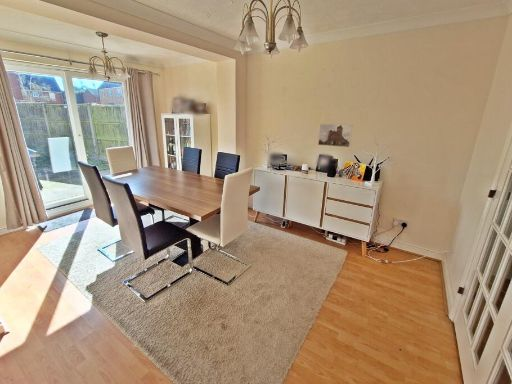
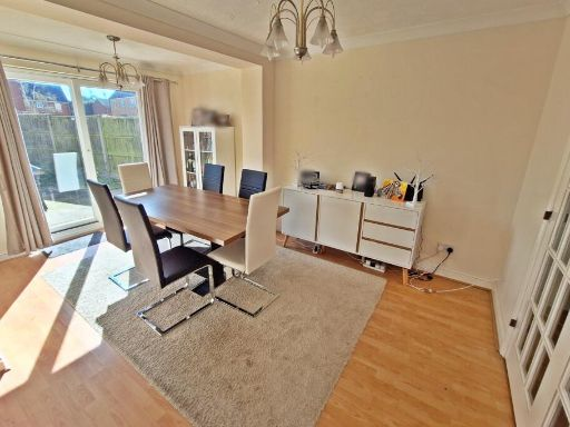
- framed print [317,123,354,148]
